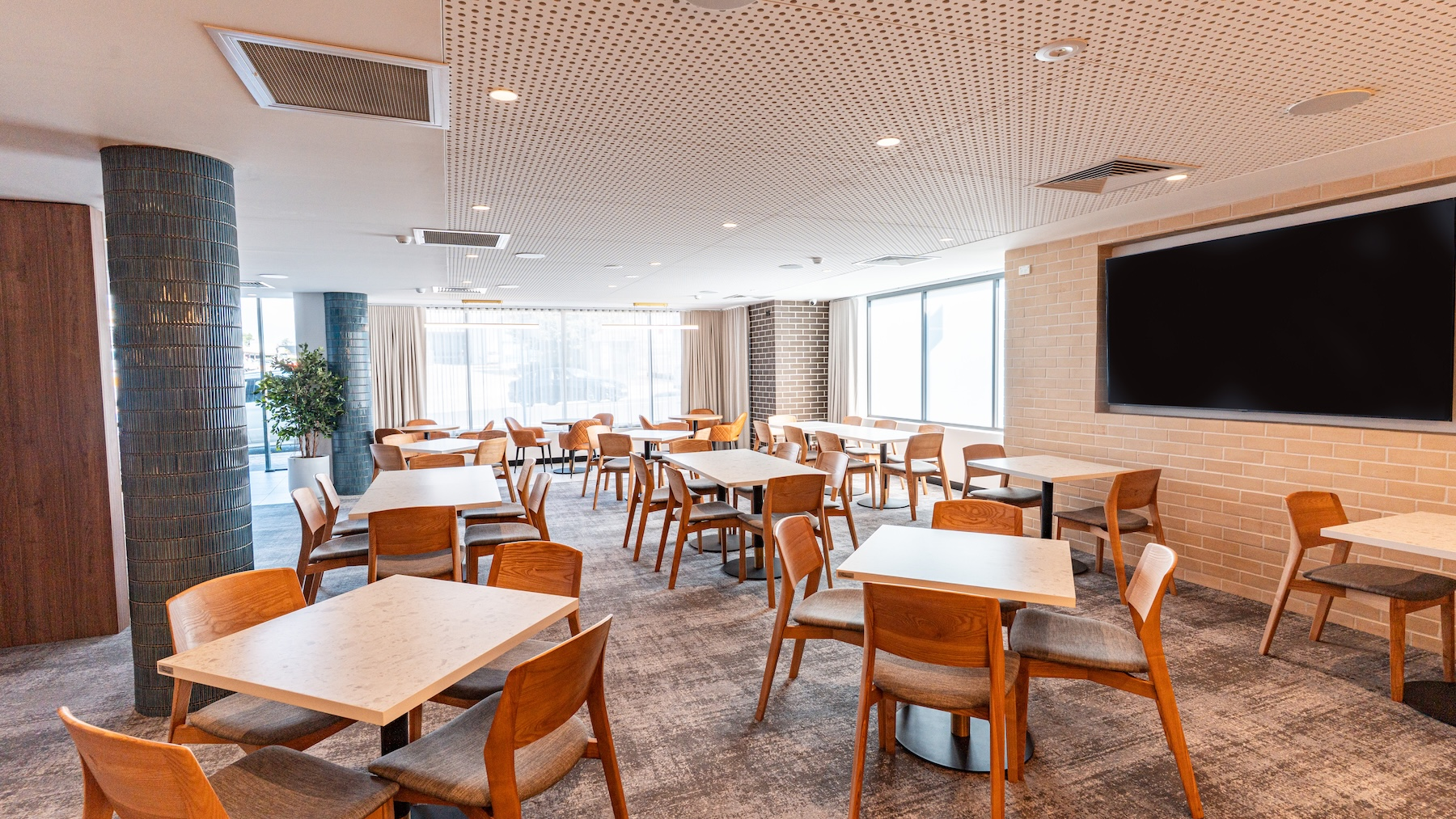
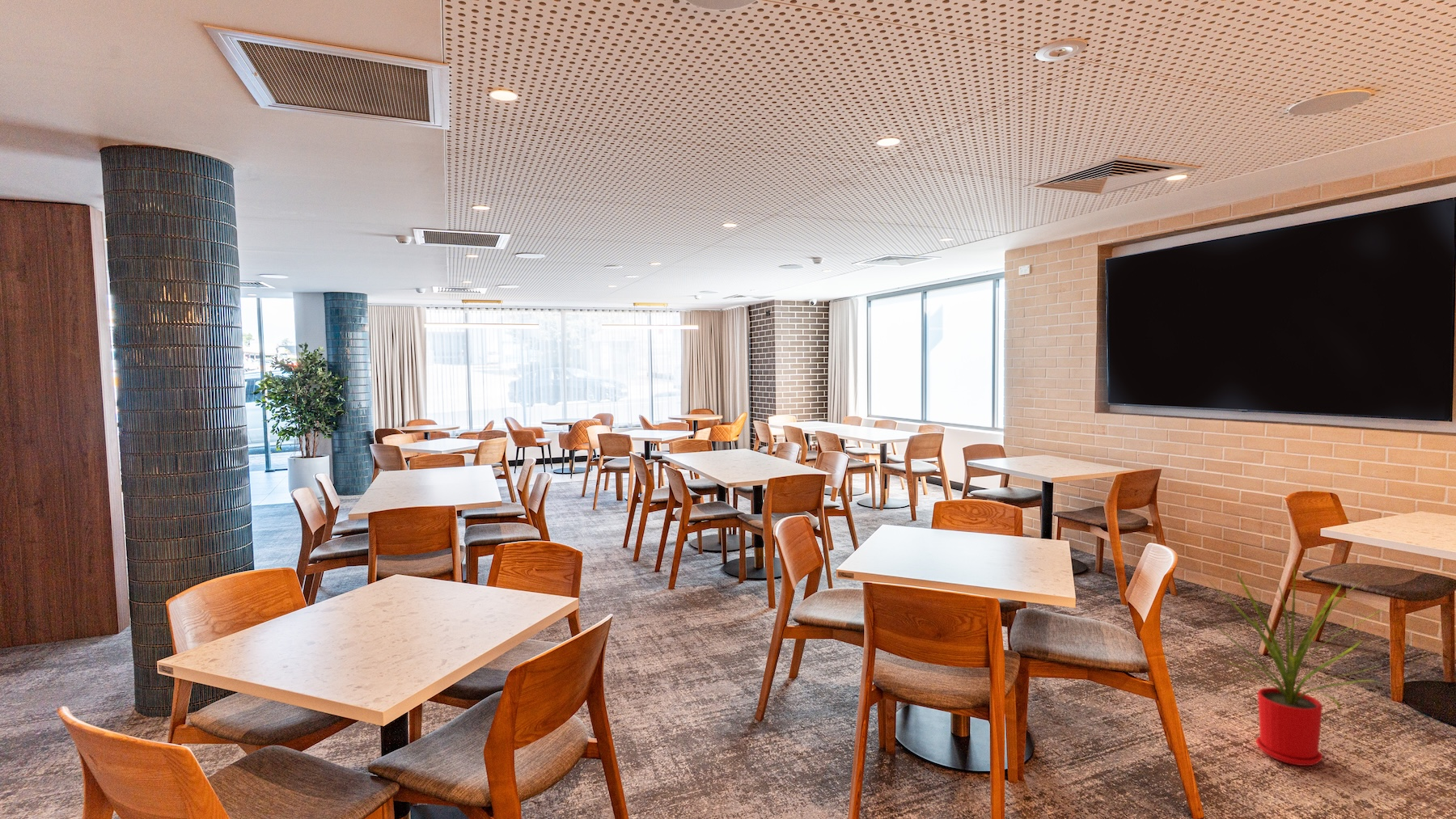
+ house plant [1208,564,1390,766]
